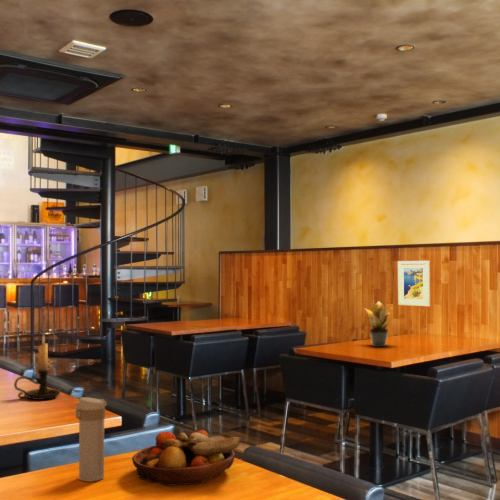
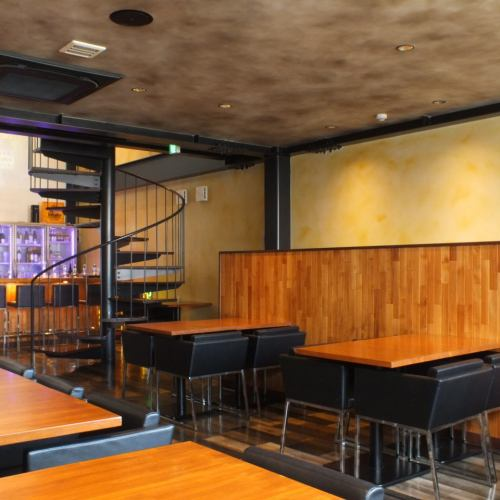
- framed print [397,260,431,307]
- fruit bowl [131,429,243,487]
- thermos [74,396,108,483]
- candle holder [13,333,61,401]
- potted plant [363,298,393,348]
